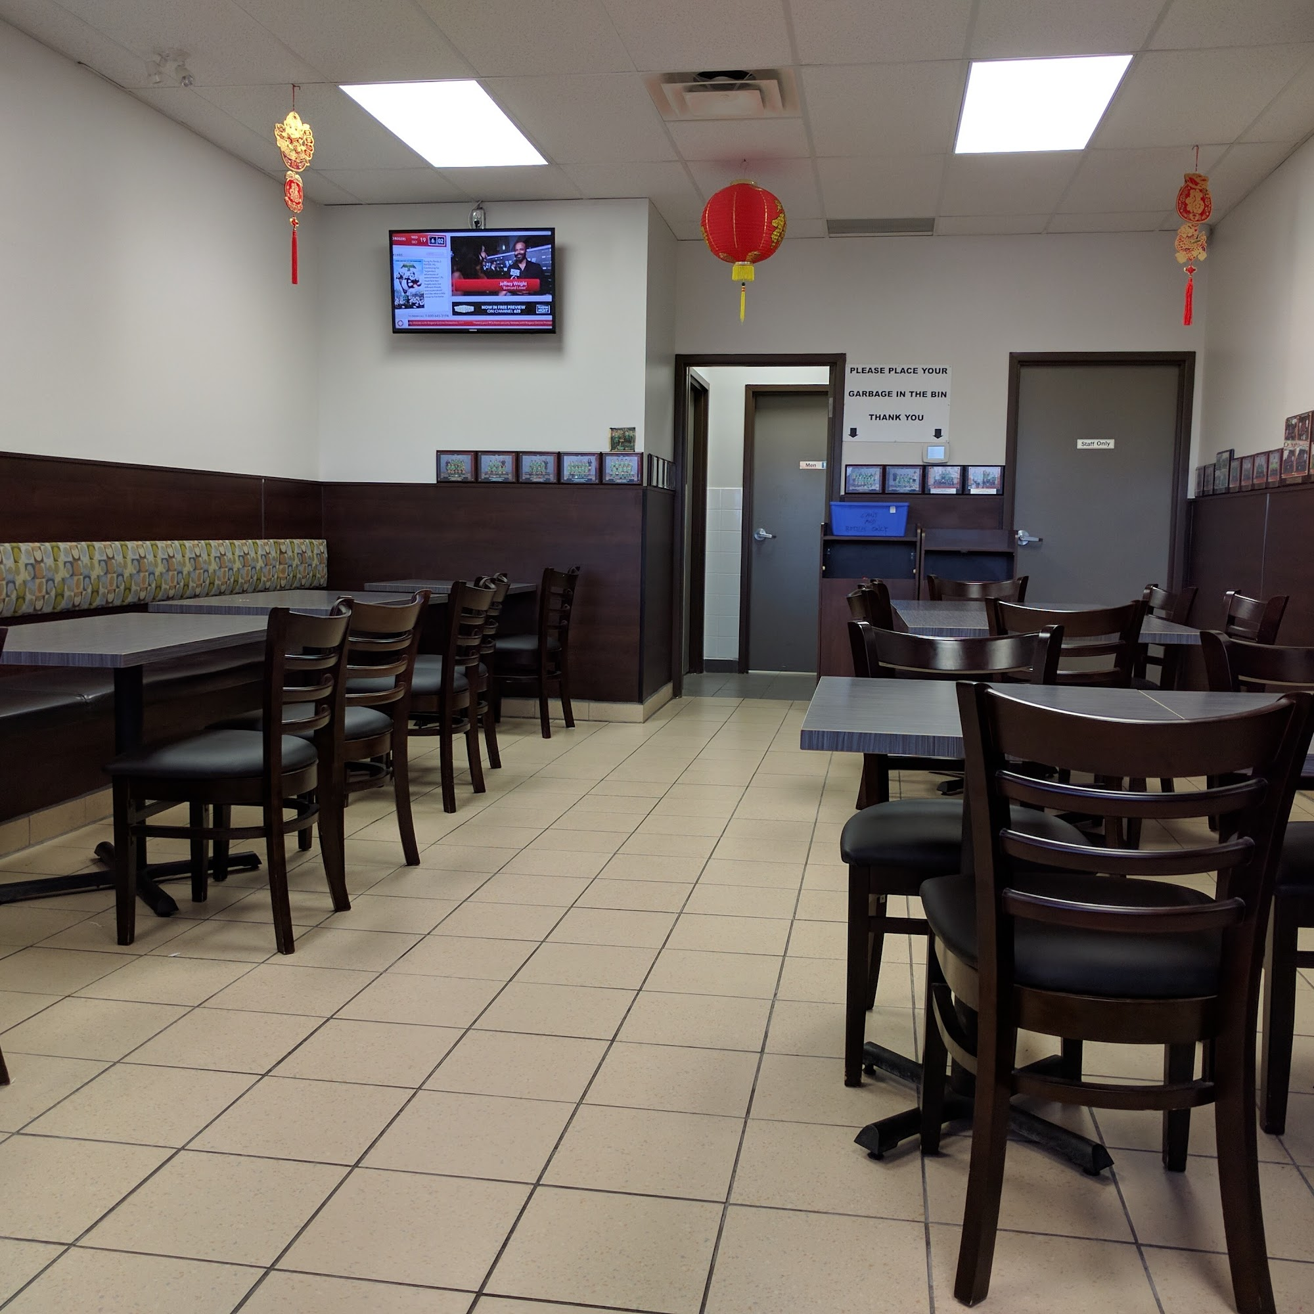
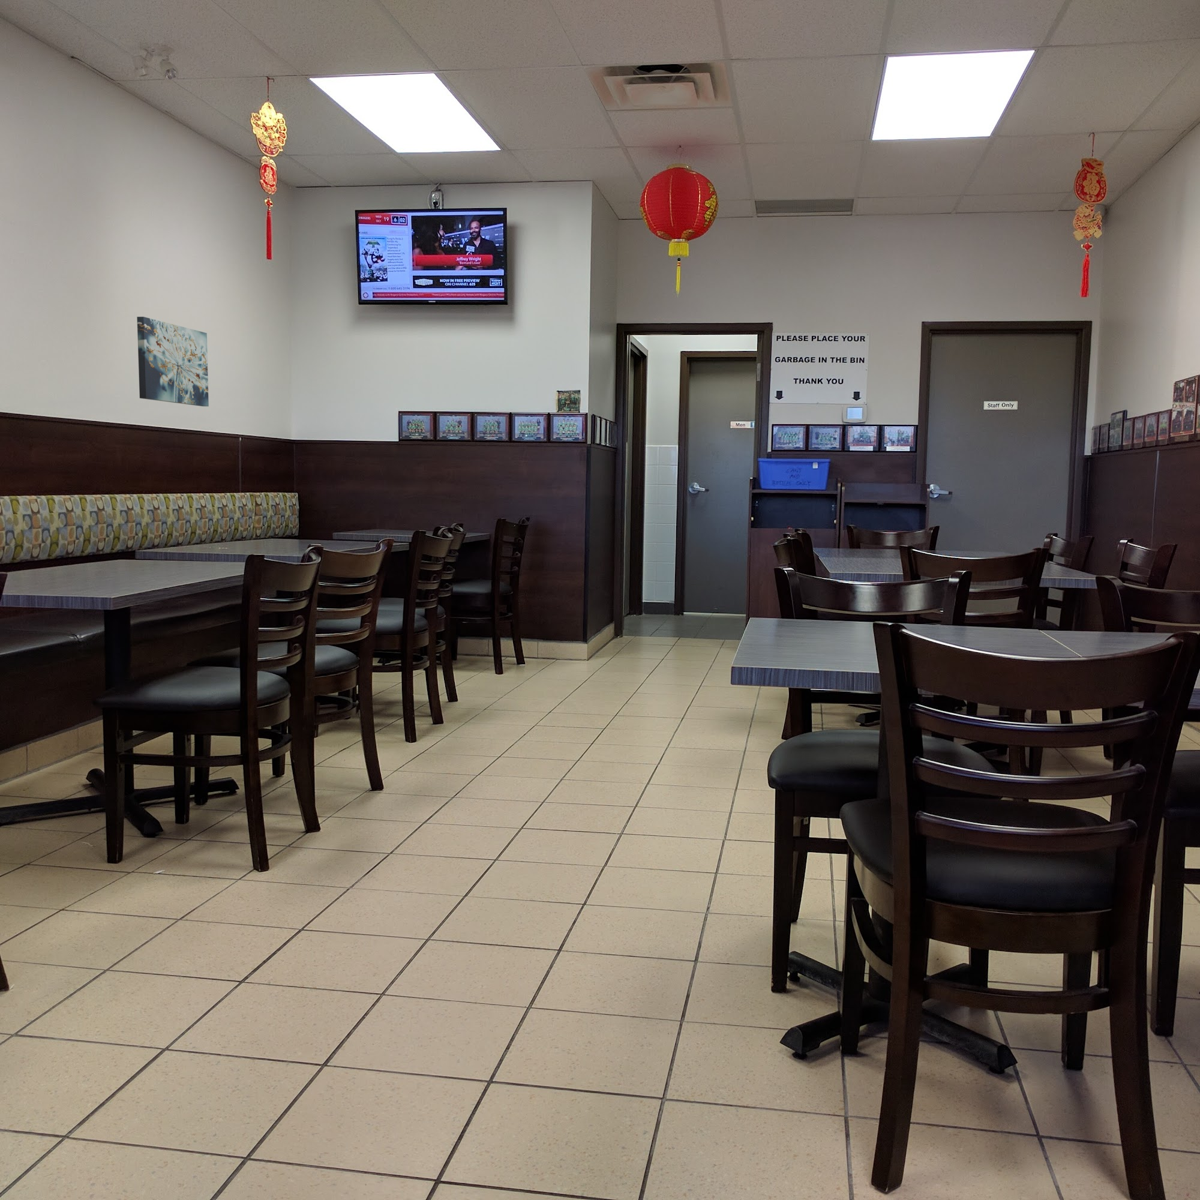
+ wall art [136,316,210,407]
